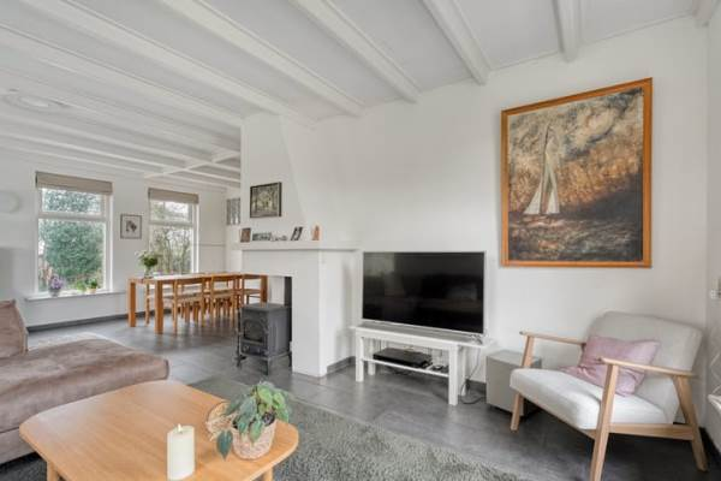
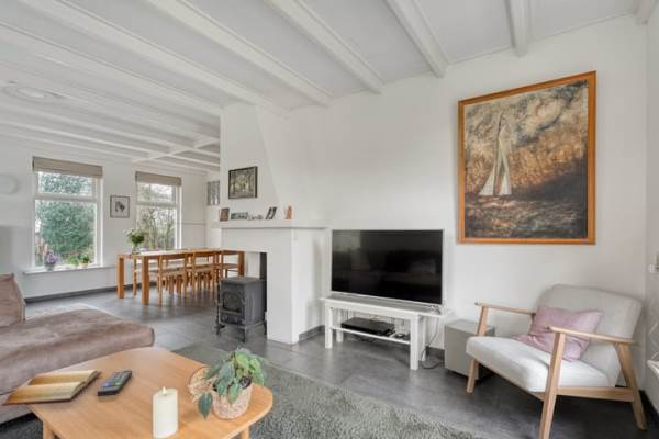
+ remote control [97,369,133,397]
+ bible [0,369,103,407]
